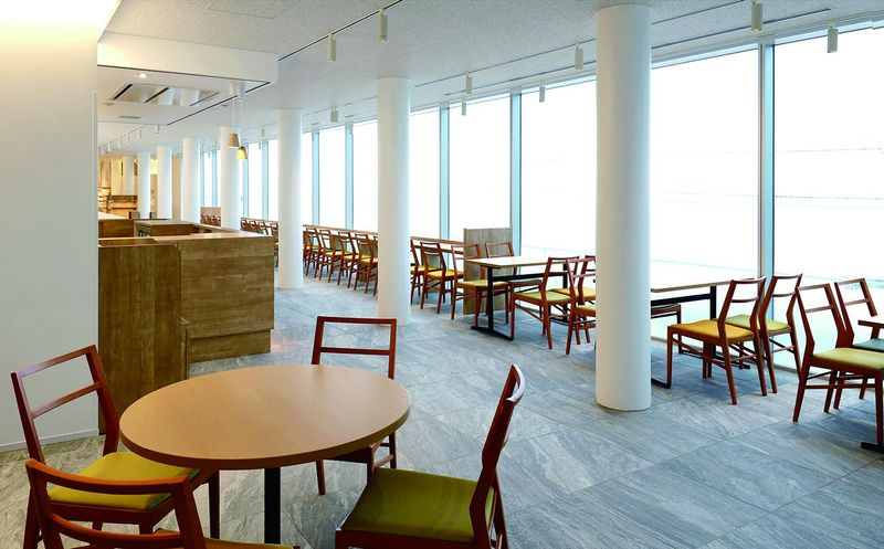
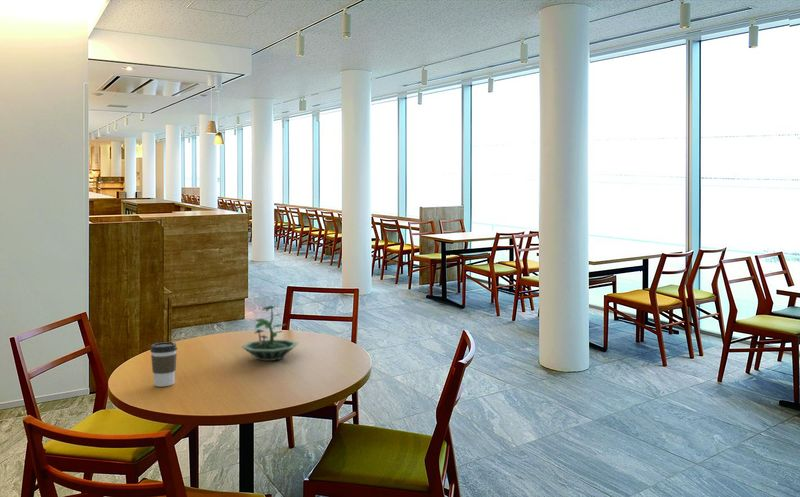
+ coffee cup [149,341,178,387]
+ terrarium [240,304,299,362]
